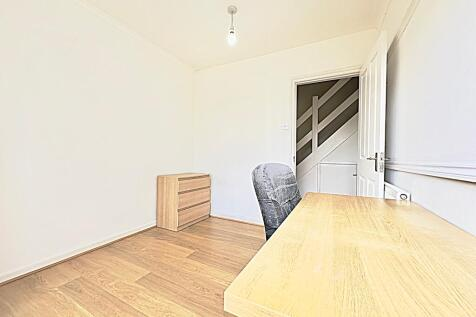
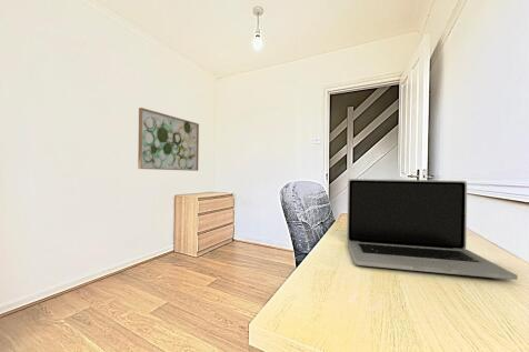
+ wall art [137,107,200,172]
+ laptop [346,178,519,281]
